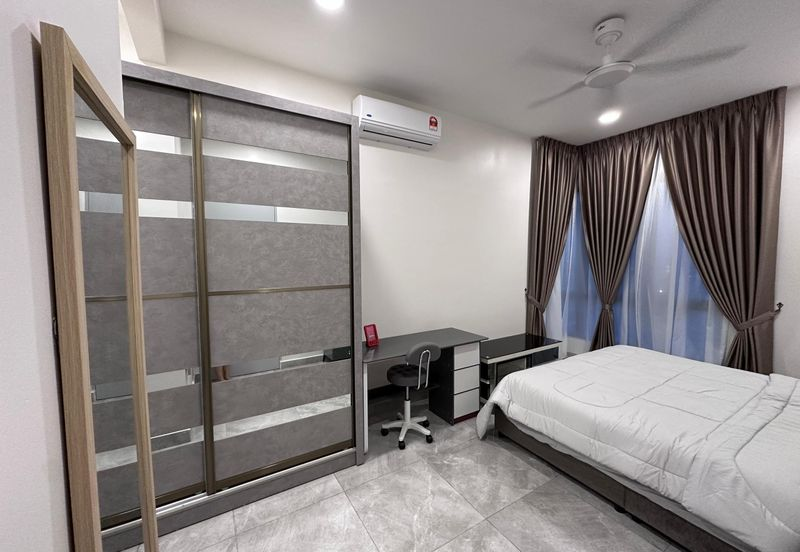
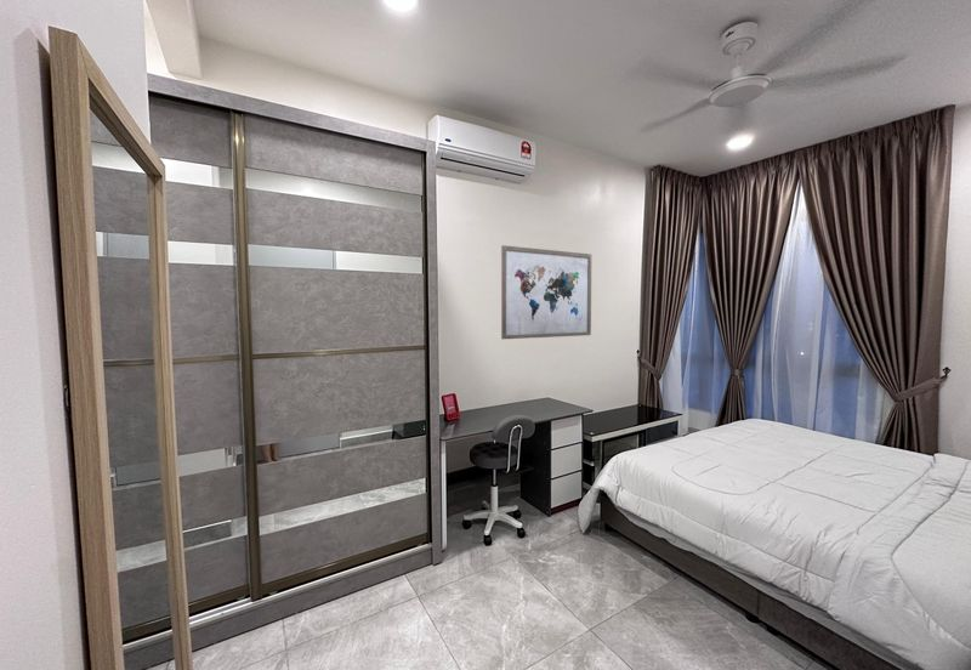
+ wall art [500,244,594,340]
